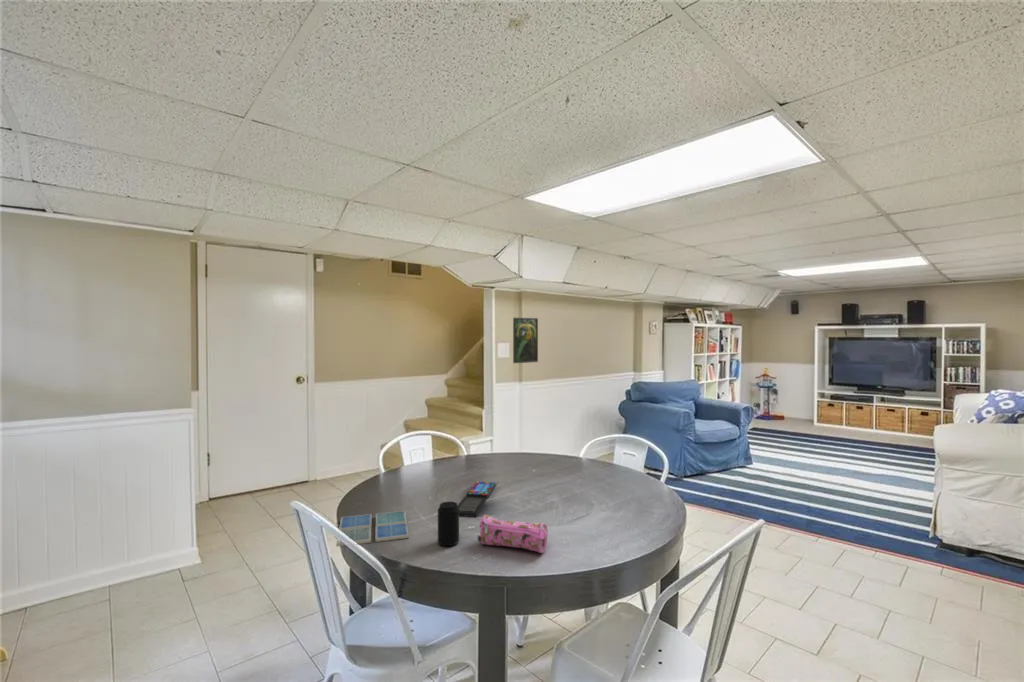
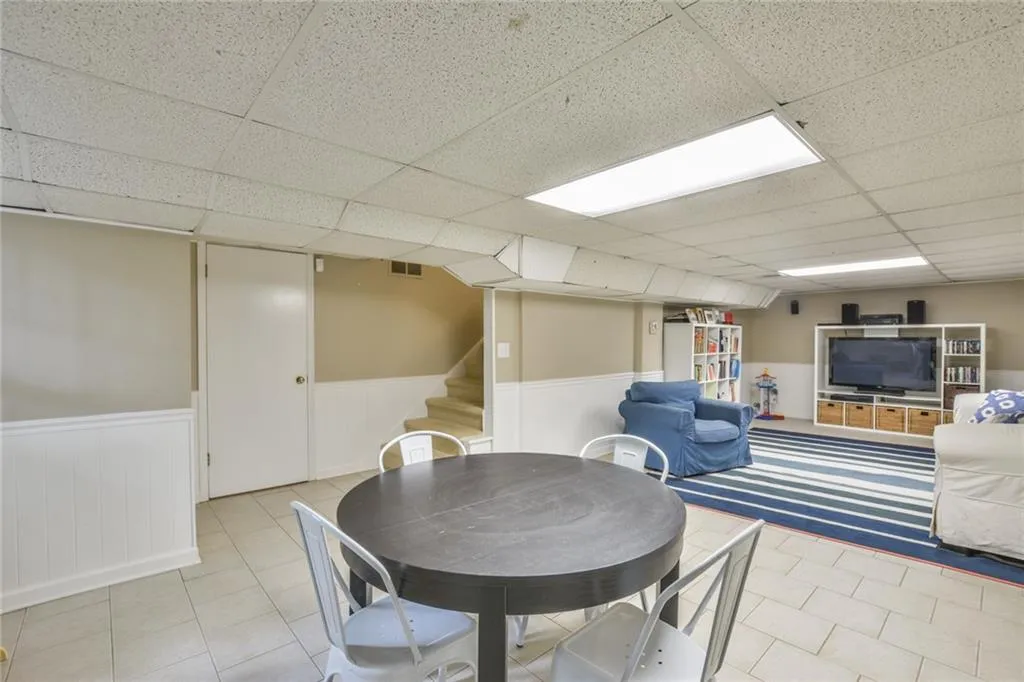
- pencil case [477,514,548,554]
- drink coaster [335,510,410,548]
- beverage can [437,501,460,547]
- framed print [512,317,539,364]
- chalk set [457,480,500,518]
